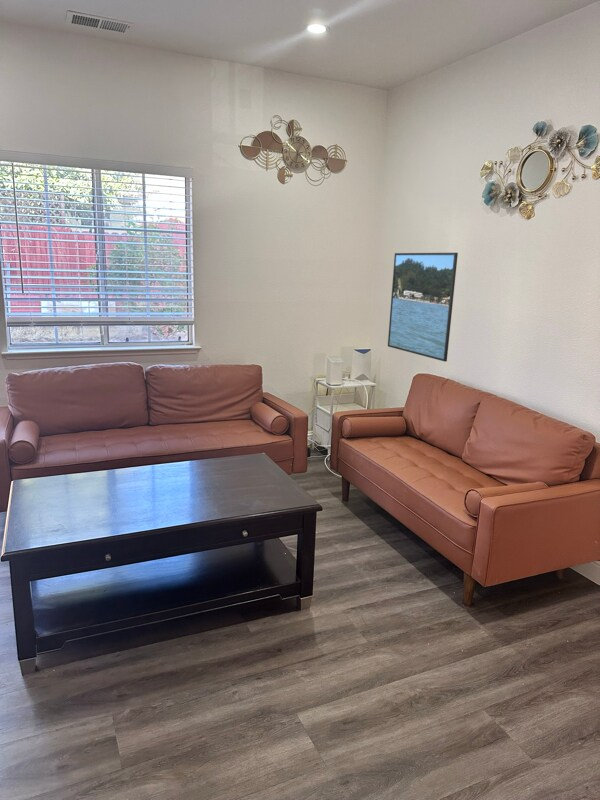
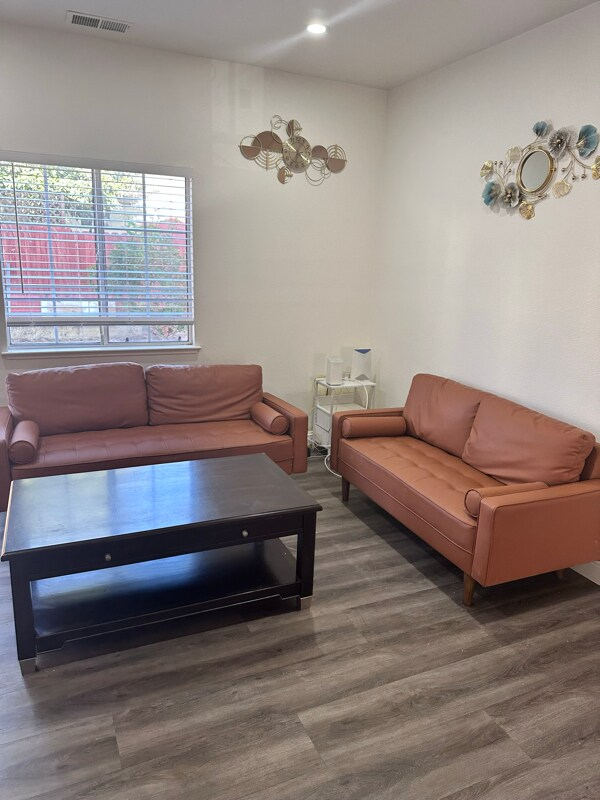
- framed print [387,252,459,363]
